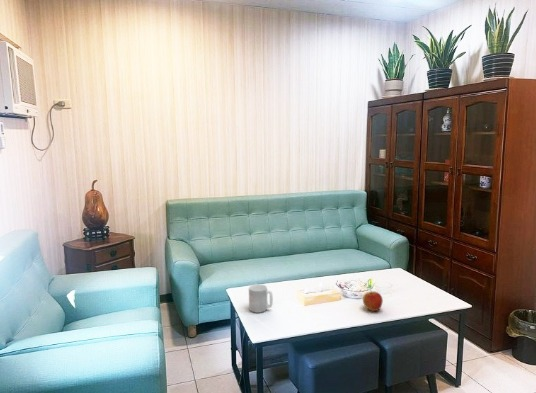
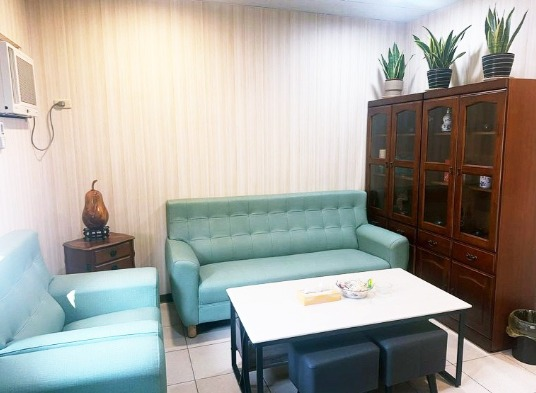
- apple [362,289,384,312]
- mug [248,283,274,314]
